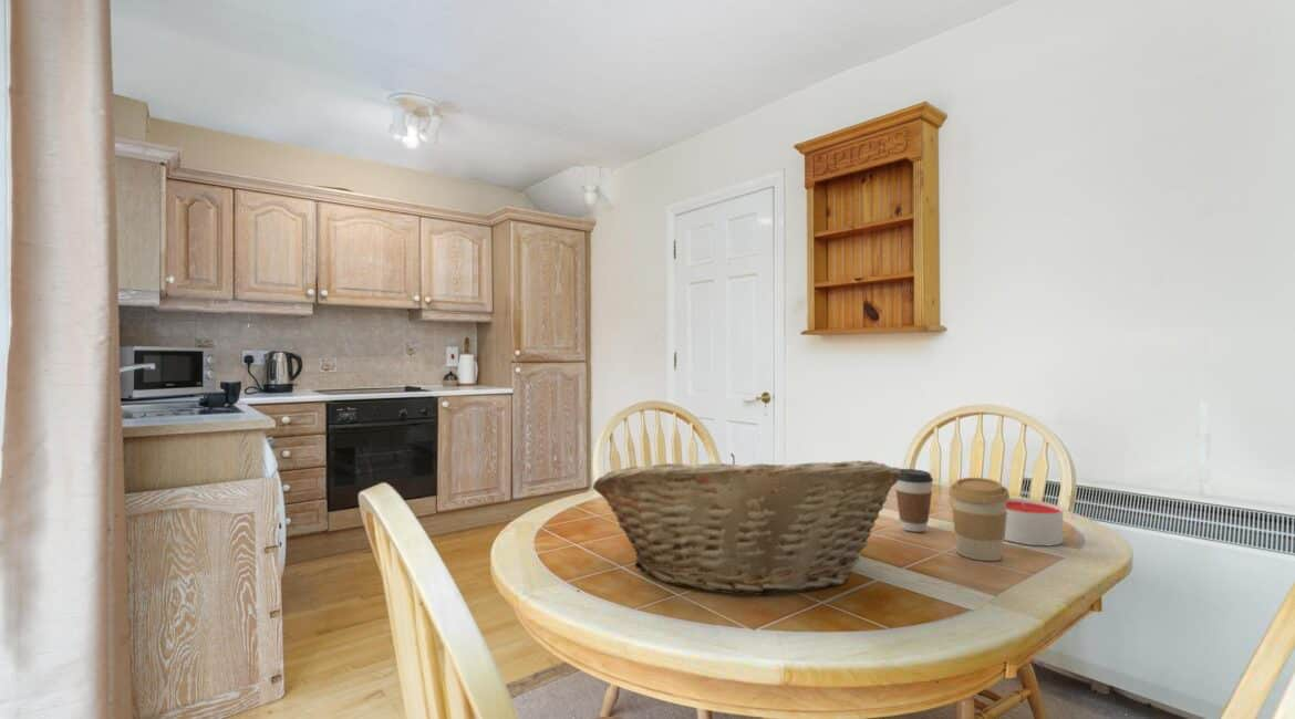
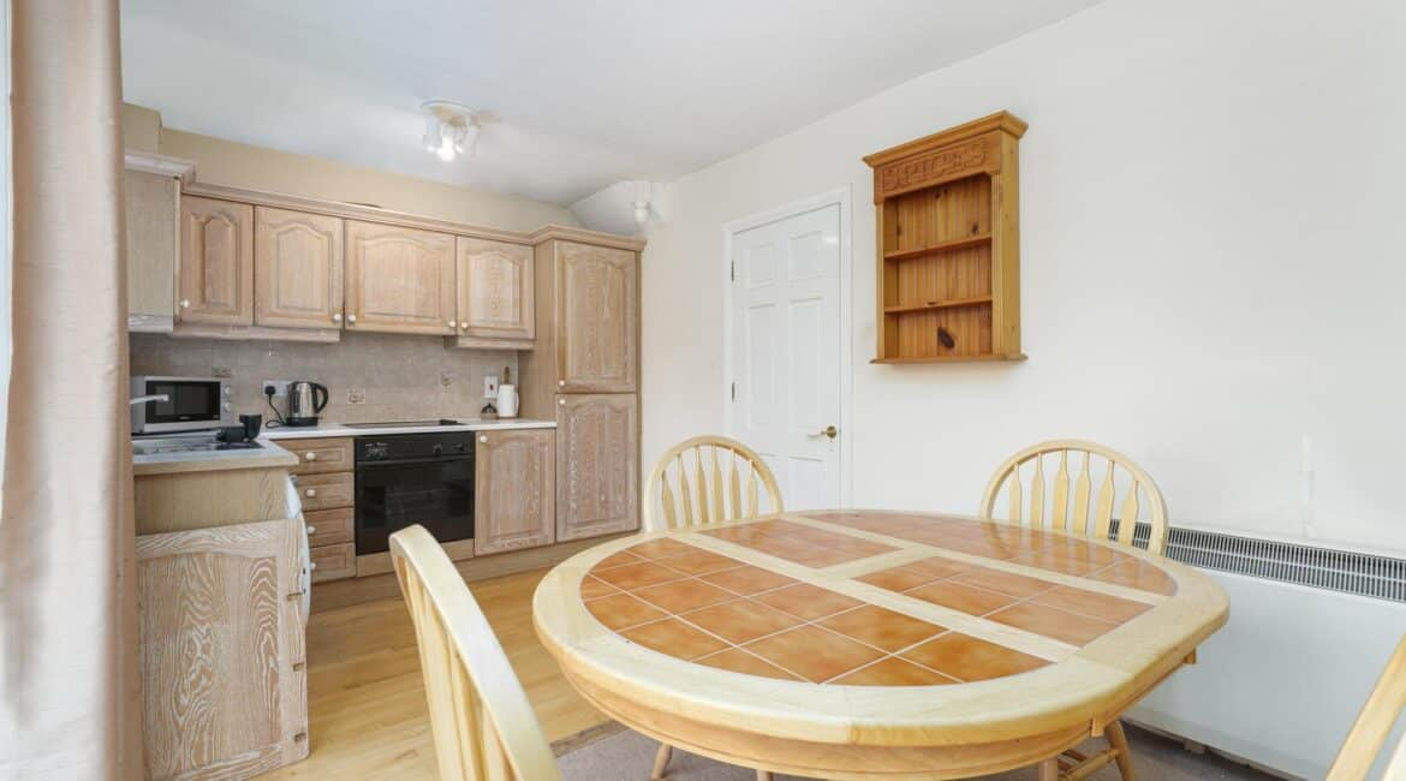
- coffee cup [949,477,1011,562]
- coffee cup [894,468,934,533]
- candle [1003,497,1064,546]
- fruit basket [592,452,901,596]
